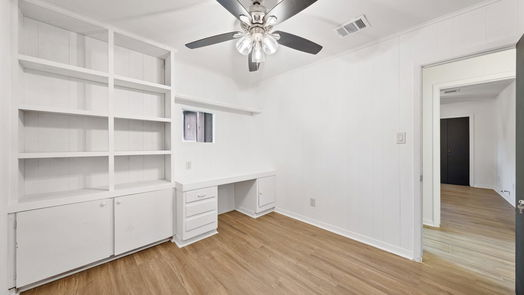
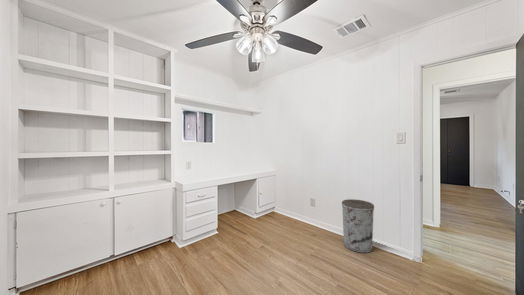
+ trash can [341,198,375,254]
